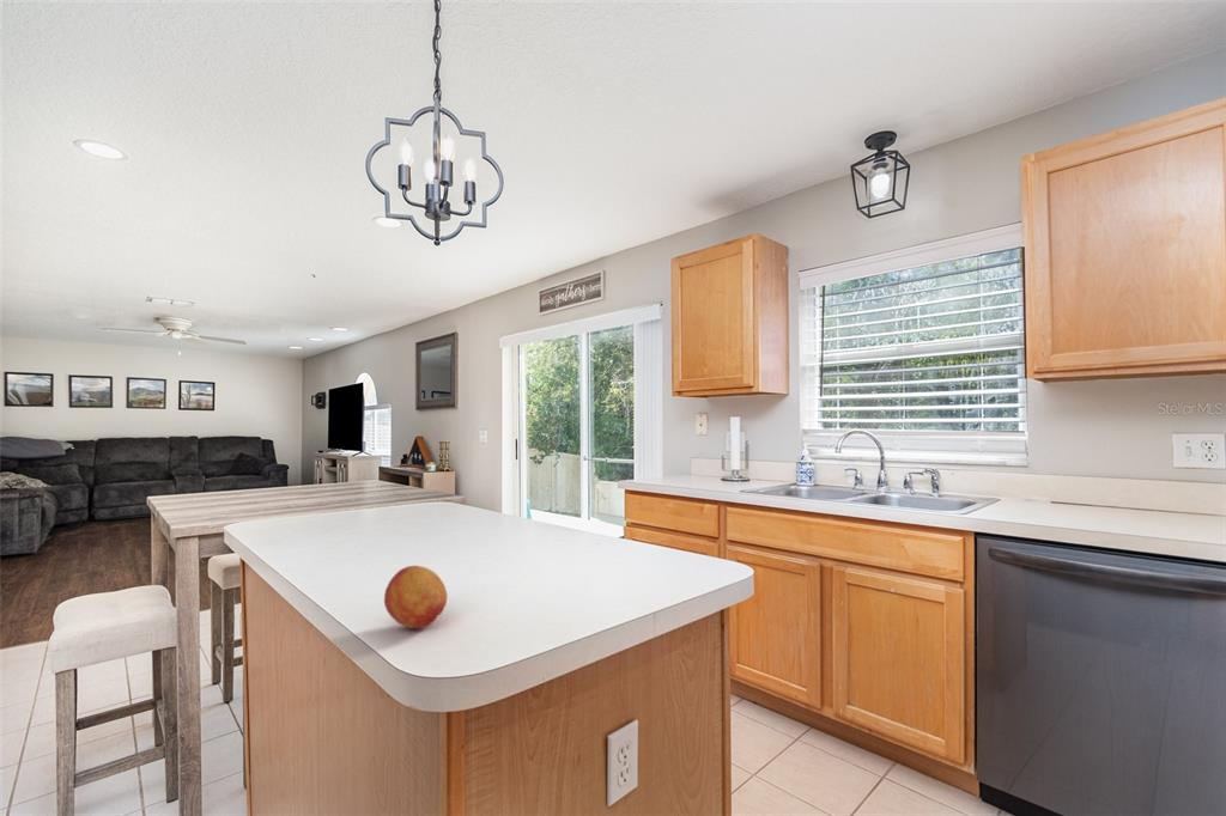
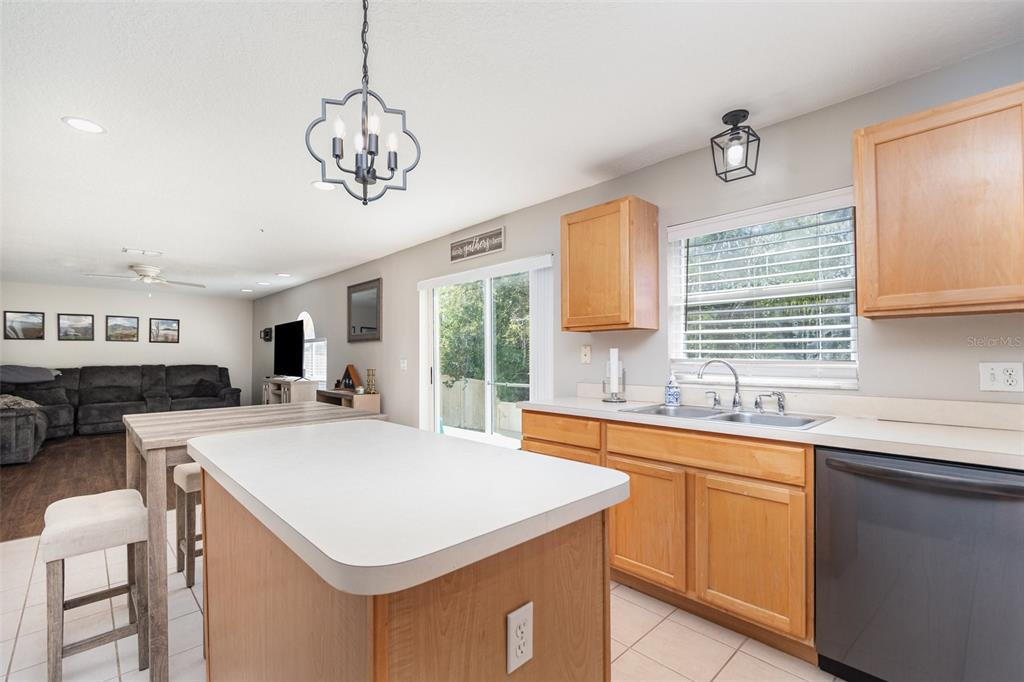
- fruit [383,565,449,629]
